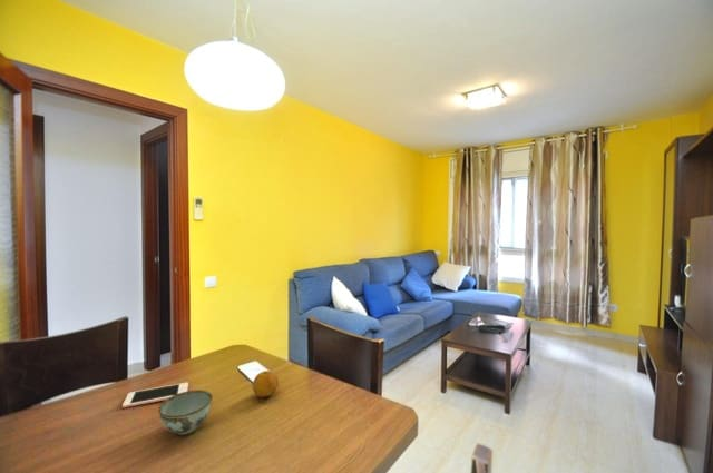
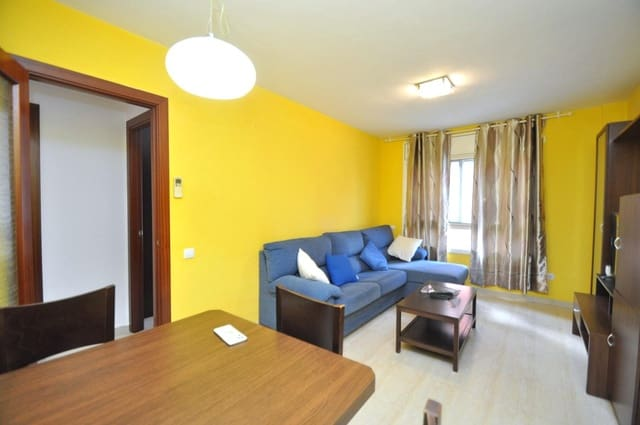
- bowl [157,388,214,436]
- cell phone [121,382,189,408]
- fruit [252,369,280,398]
